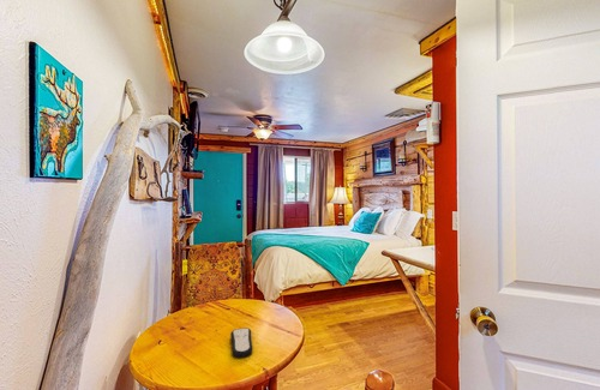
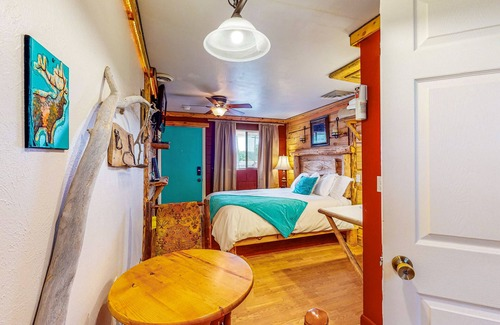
- remote control [229,326,253,359]
